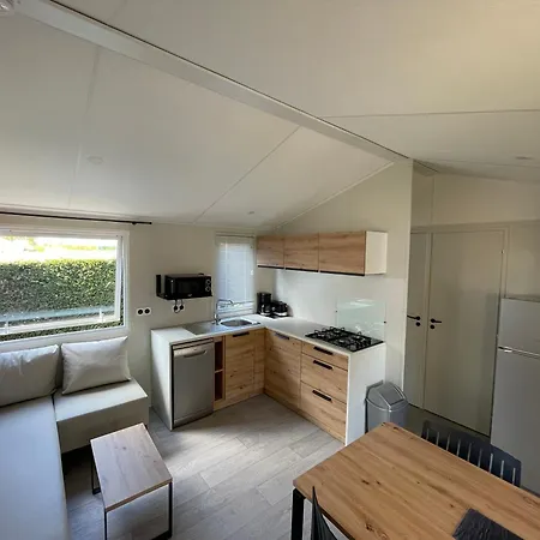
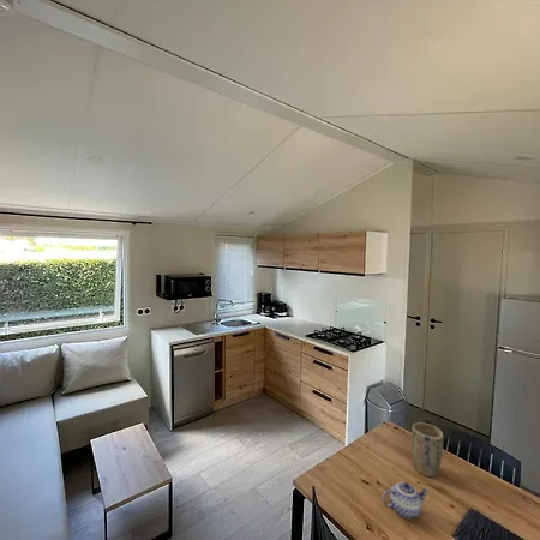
+ teapot [380,481,431,521]
+ plant pot [410,421,444,478]
